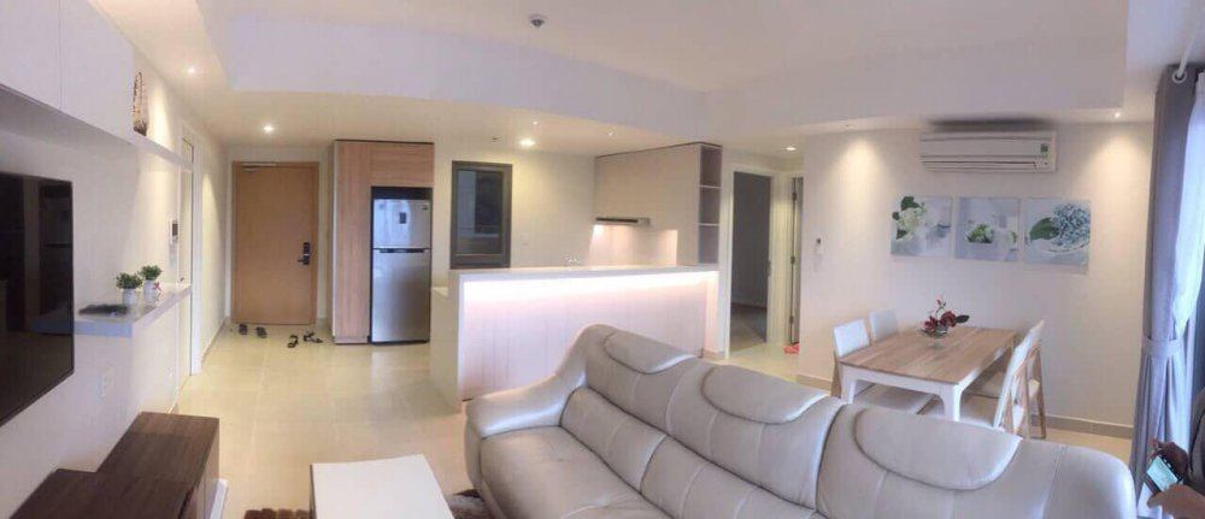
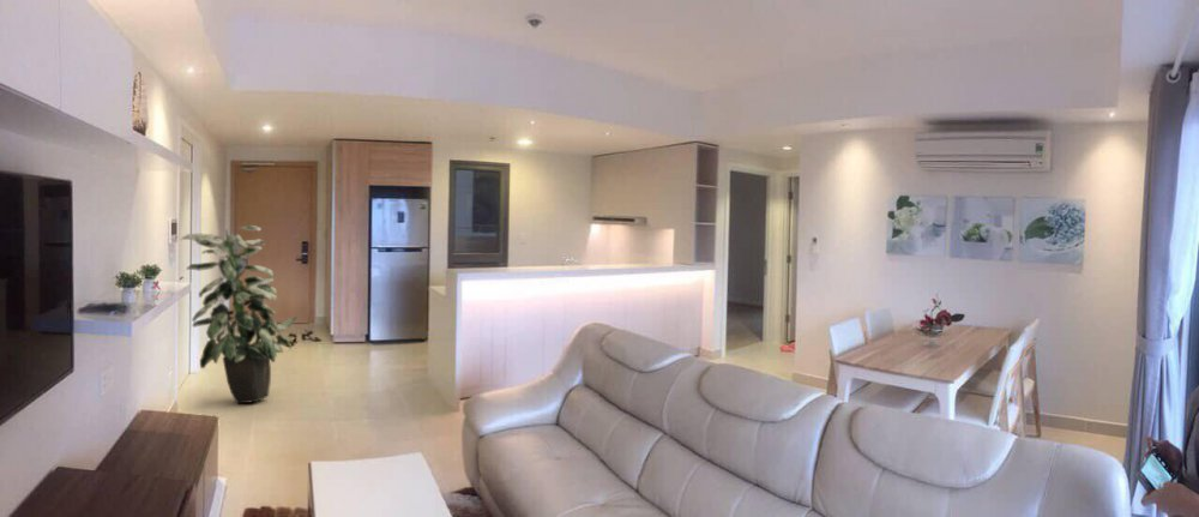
+ indoor plant [180,224,297,405]
